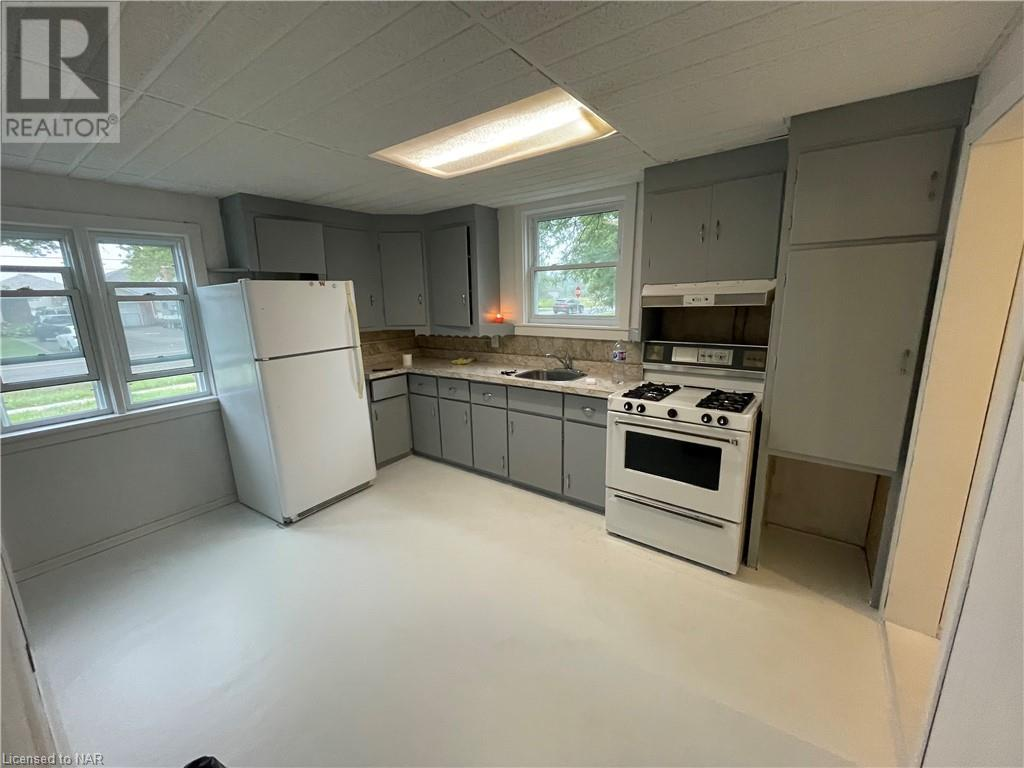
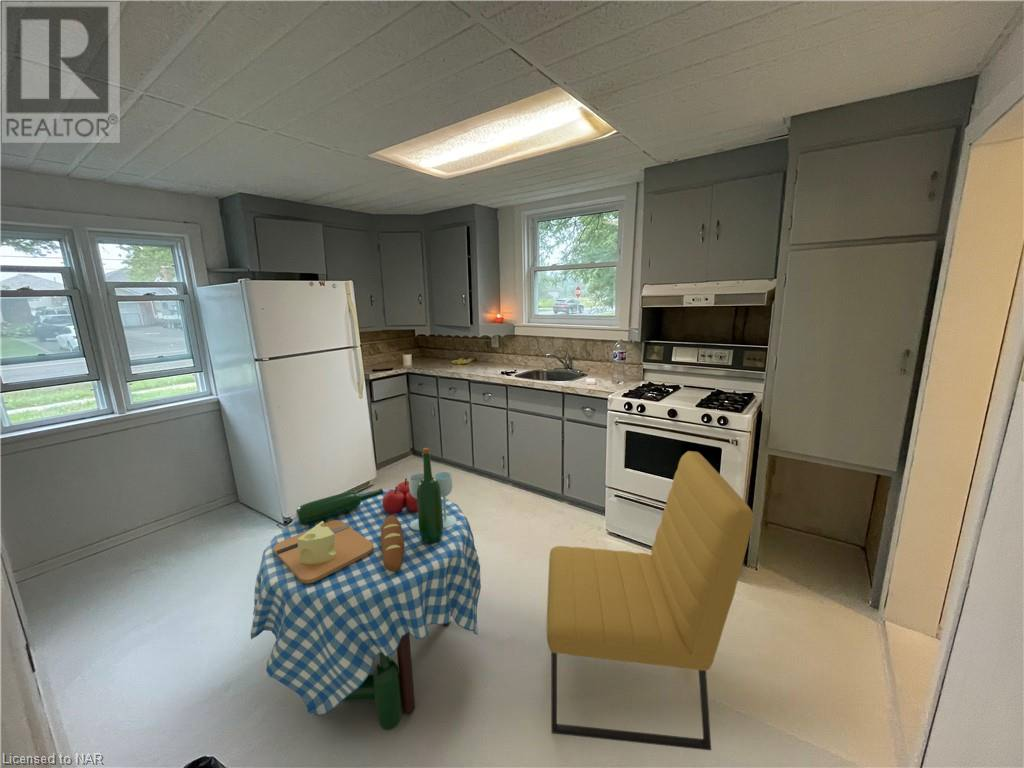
+ dining table [250,447,482,731]
+ chair [546,450,755,751]
